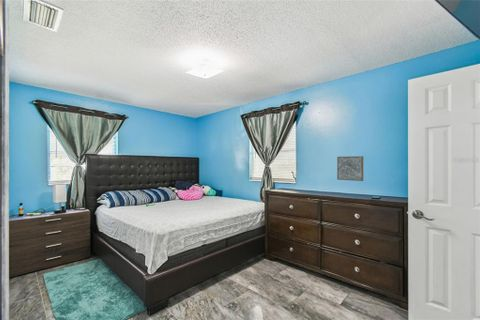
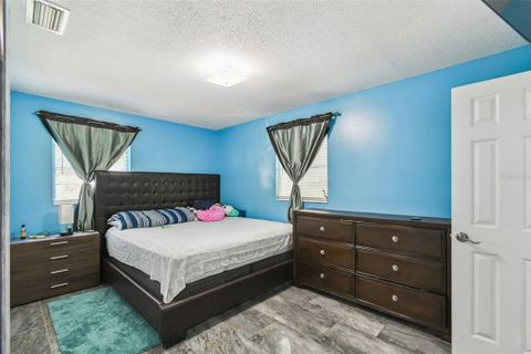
- wall art [336,155,364,182]
